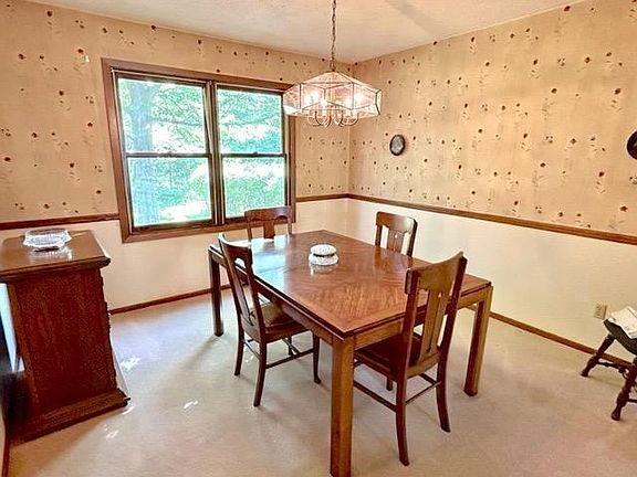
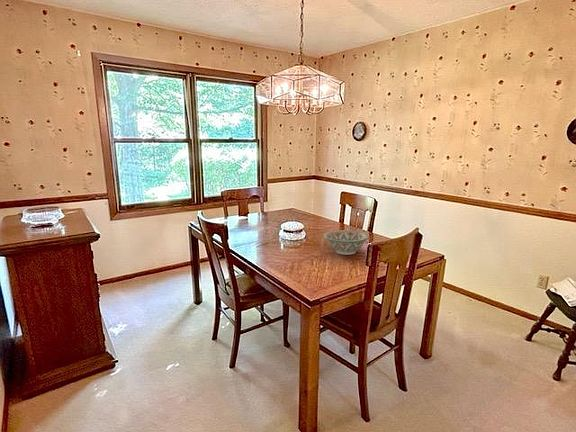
+ decorative bowl [322,229,370,256]
